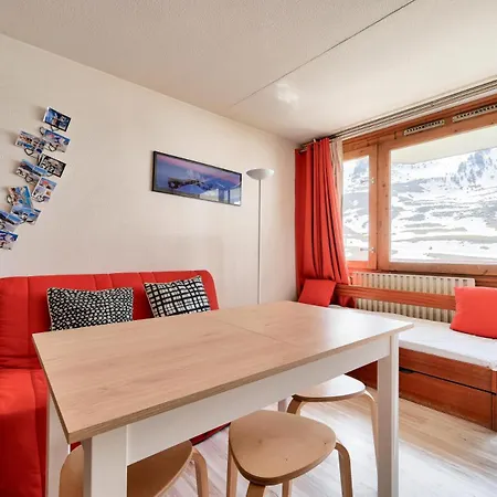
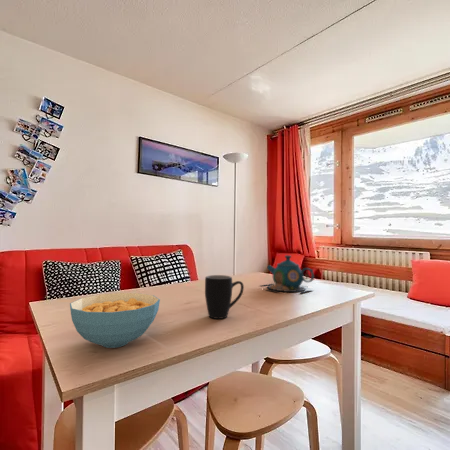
+ cereal bowl [69,292,161,349]
+ teapot [259,254,315,294]
+ mug [204,274,245,320]
